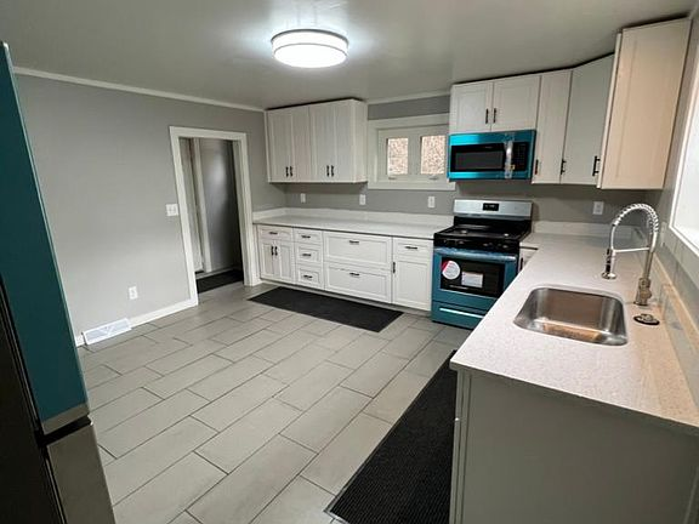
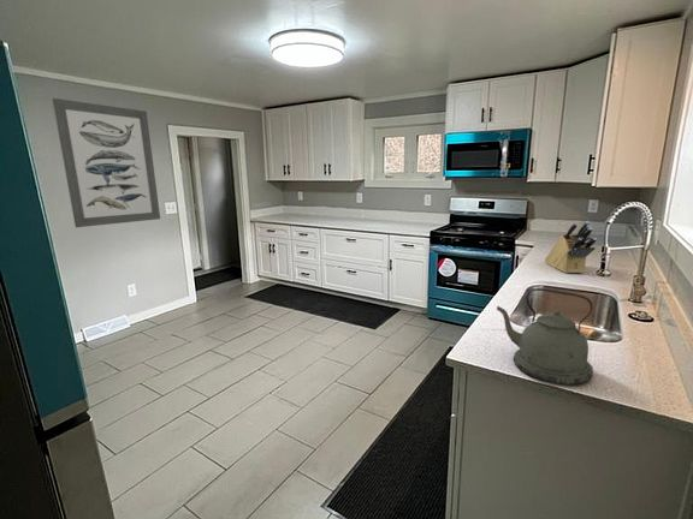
+ wall art [52,97,161,228]
+ kettle [496,287,594,386]
+ knife block [544,220,598,274]
